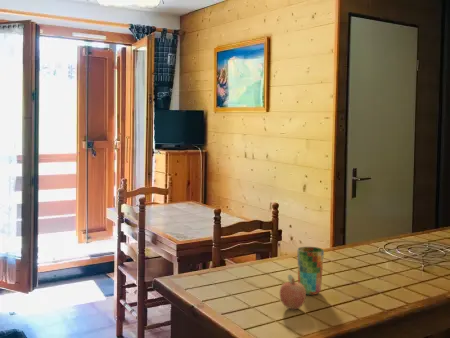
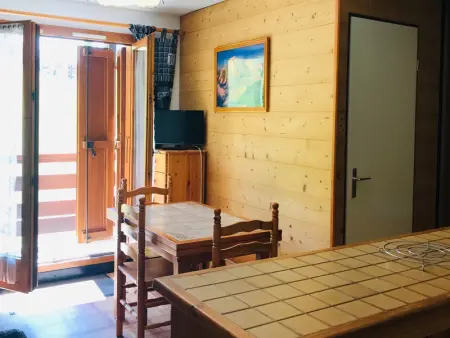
- fruit [279,273,307,310]
- cup [296,246,325,296]
